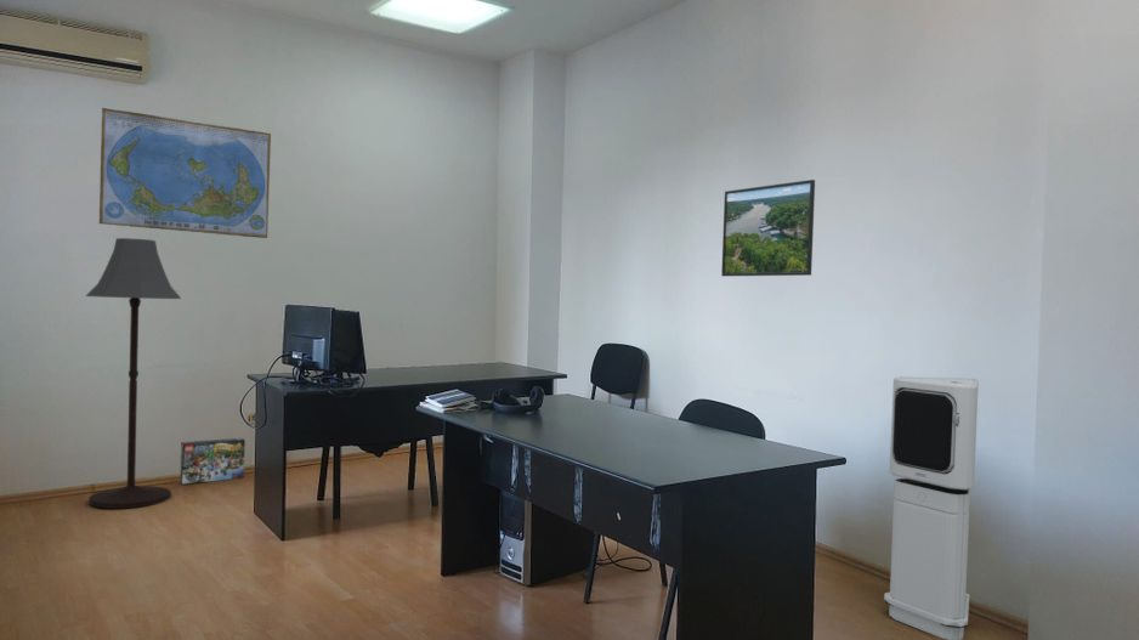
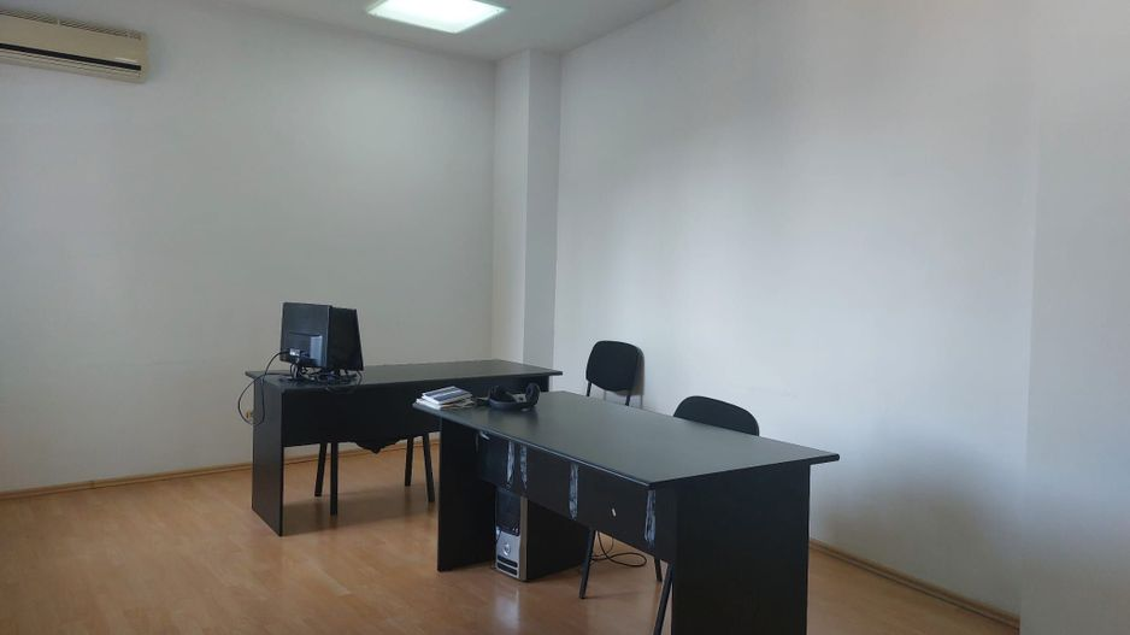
- floor lamp [85,237,182,510]
- box [178,437,246,485]
- world map [98,107,272,239]
- air purifier [883,375,980,640]
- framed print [720,179,816,277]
